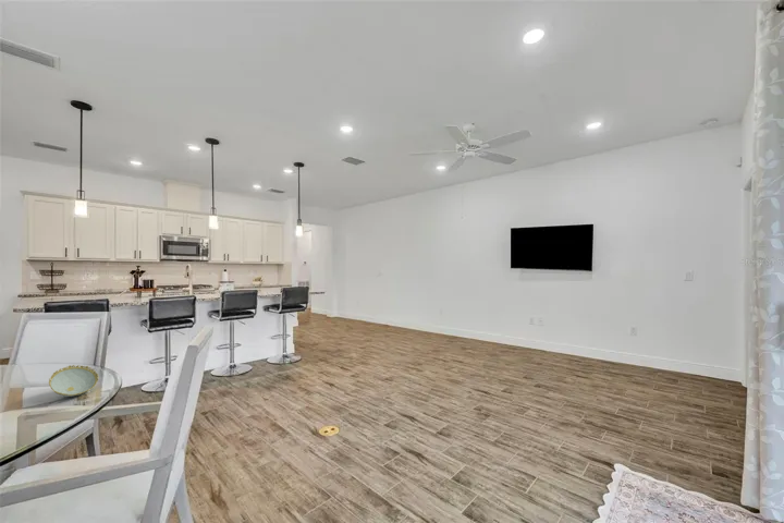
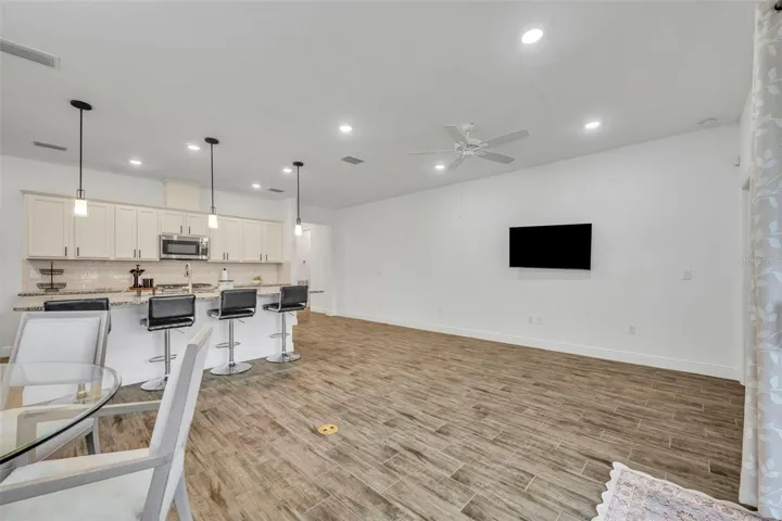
- decorative bowl [48,364,100,398]
